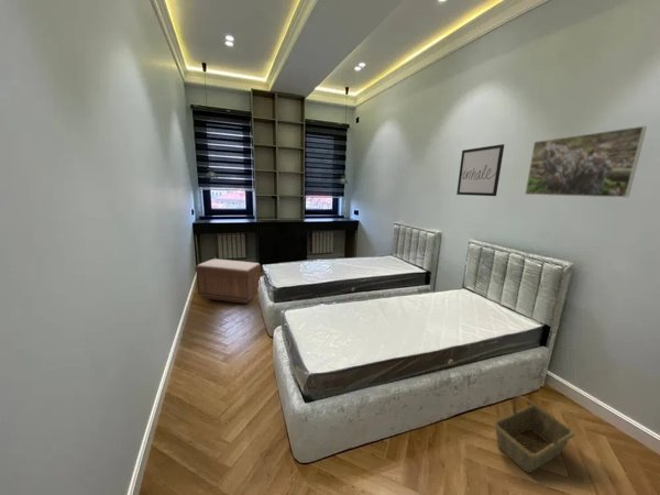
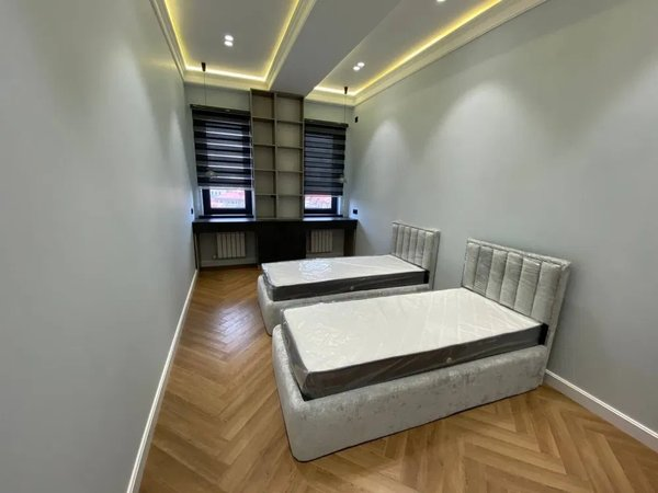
- wall art [455,143,506,197]
- bench [194,257,262,305]
- basket [493,396,575,474]
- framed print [524,124,648,198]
